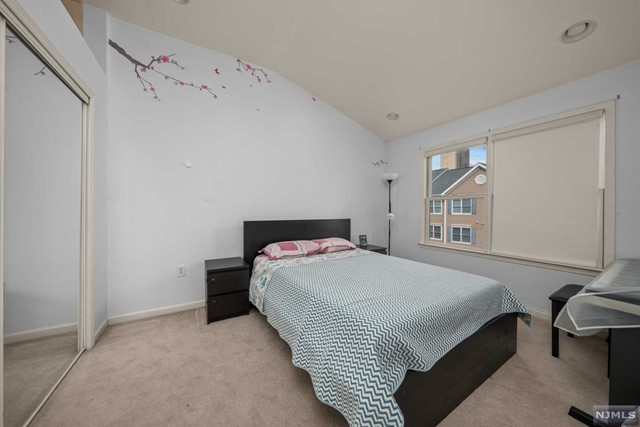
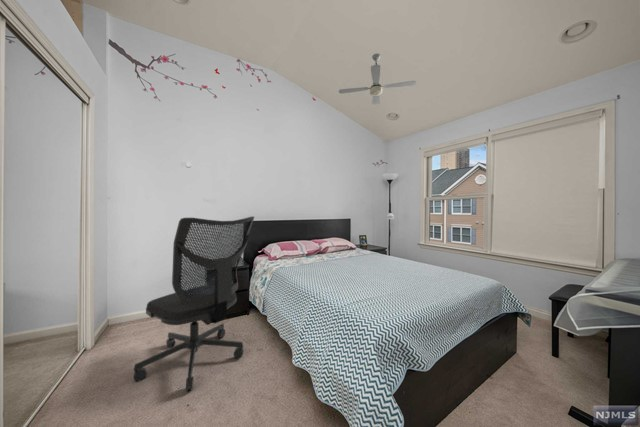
+ office chair [132,215,255,392]
+ ceiling fan [338,53,417,105]
